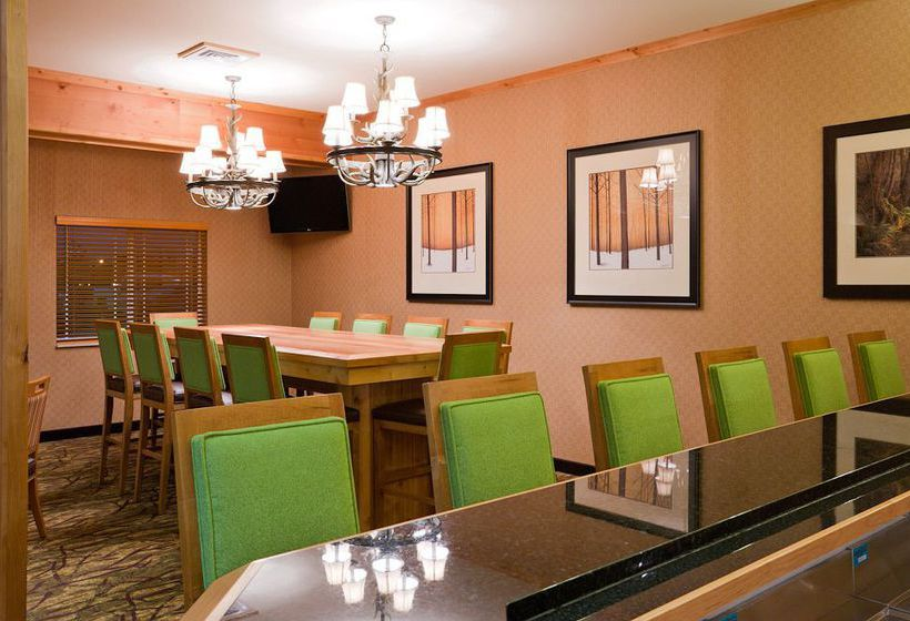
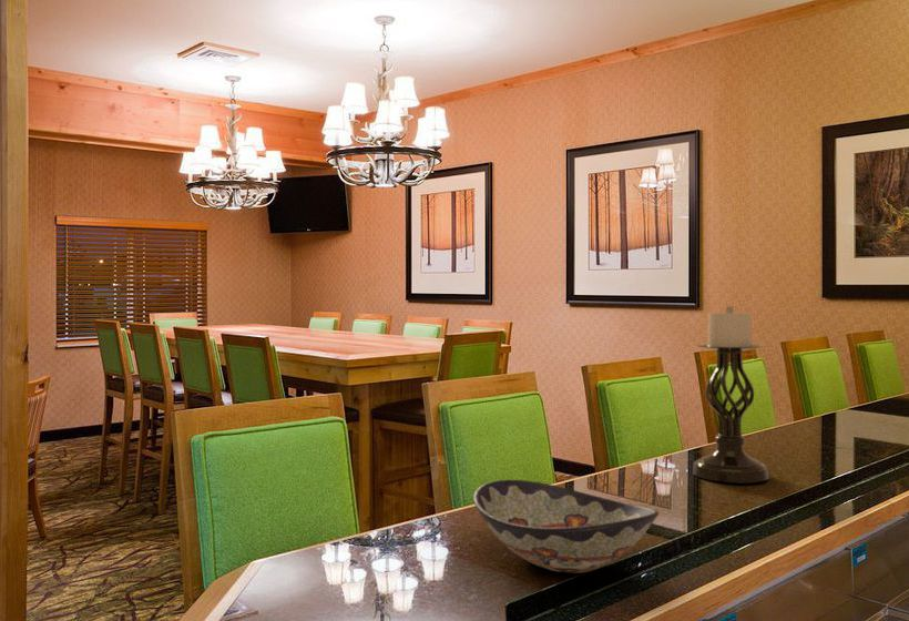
+ candle holder [692,305,770,485]
+ decorative bowl [472,479,660,574]
